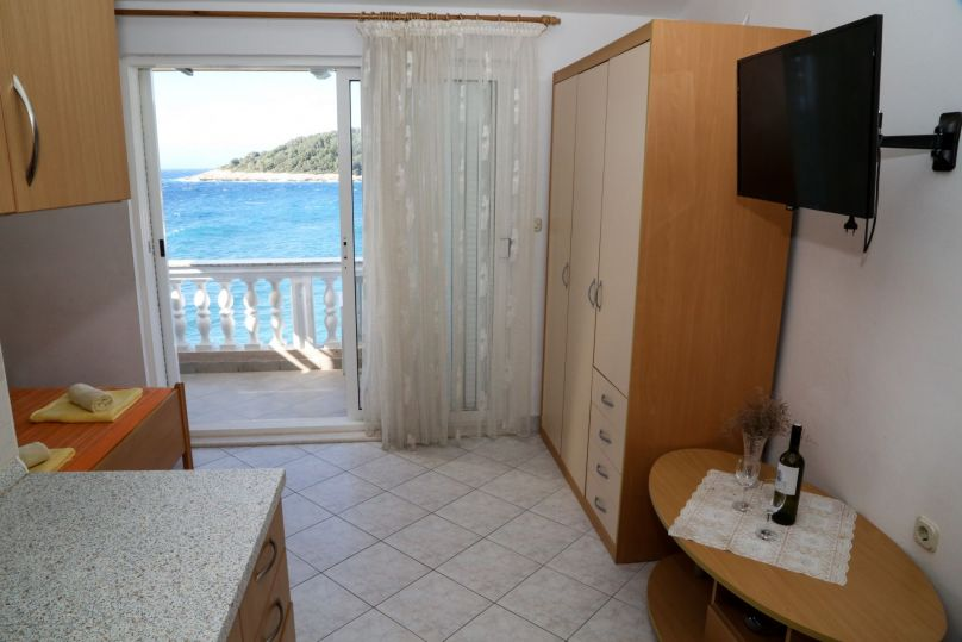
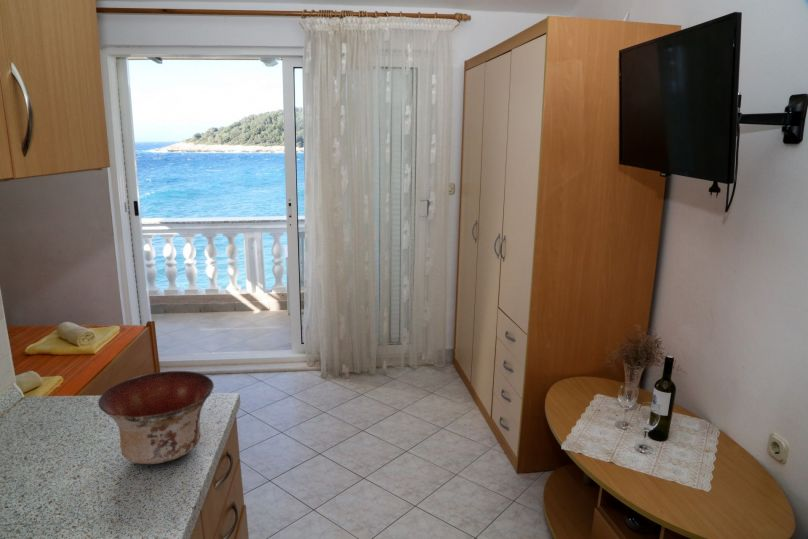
+ bowl [97,370,215,465]
